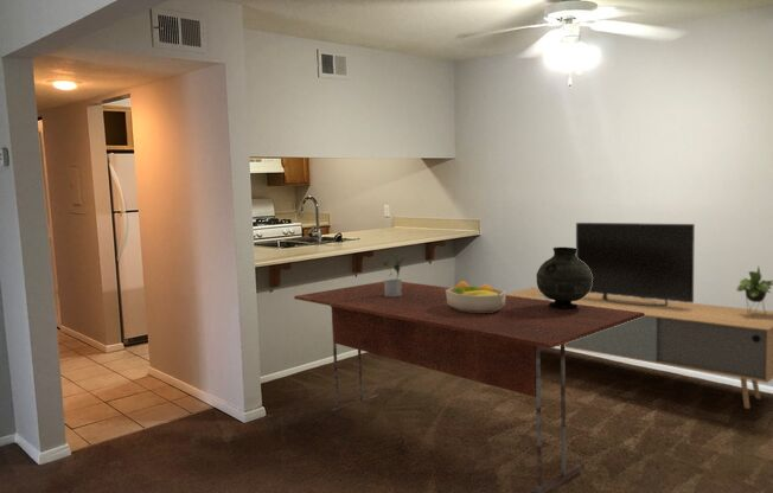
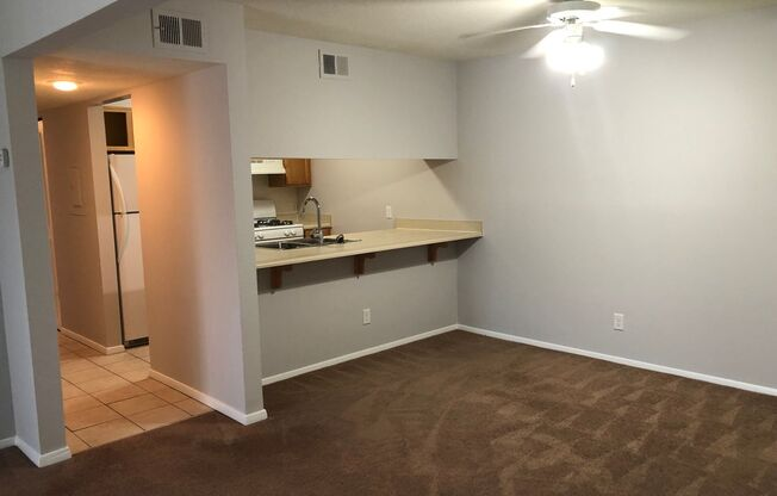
- dining table [293,280,645,493]
- media console [506,222,773,410]
- vase [535,246,593,309]
- fruit bowl [446,280,507,313]
- potted plant [377,254,407,296]
